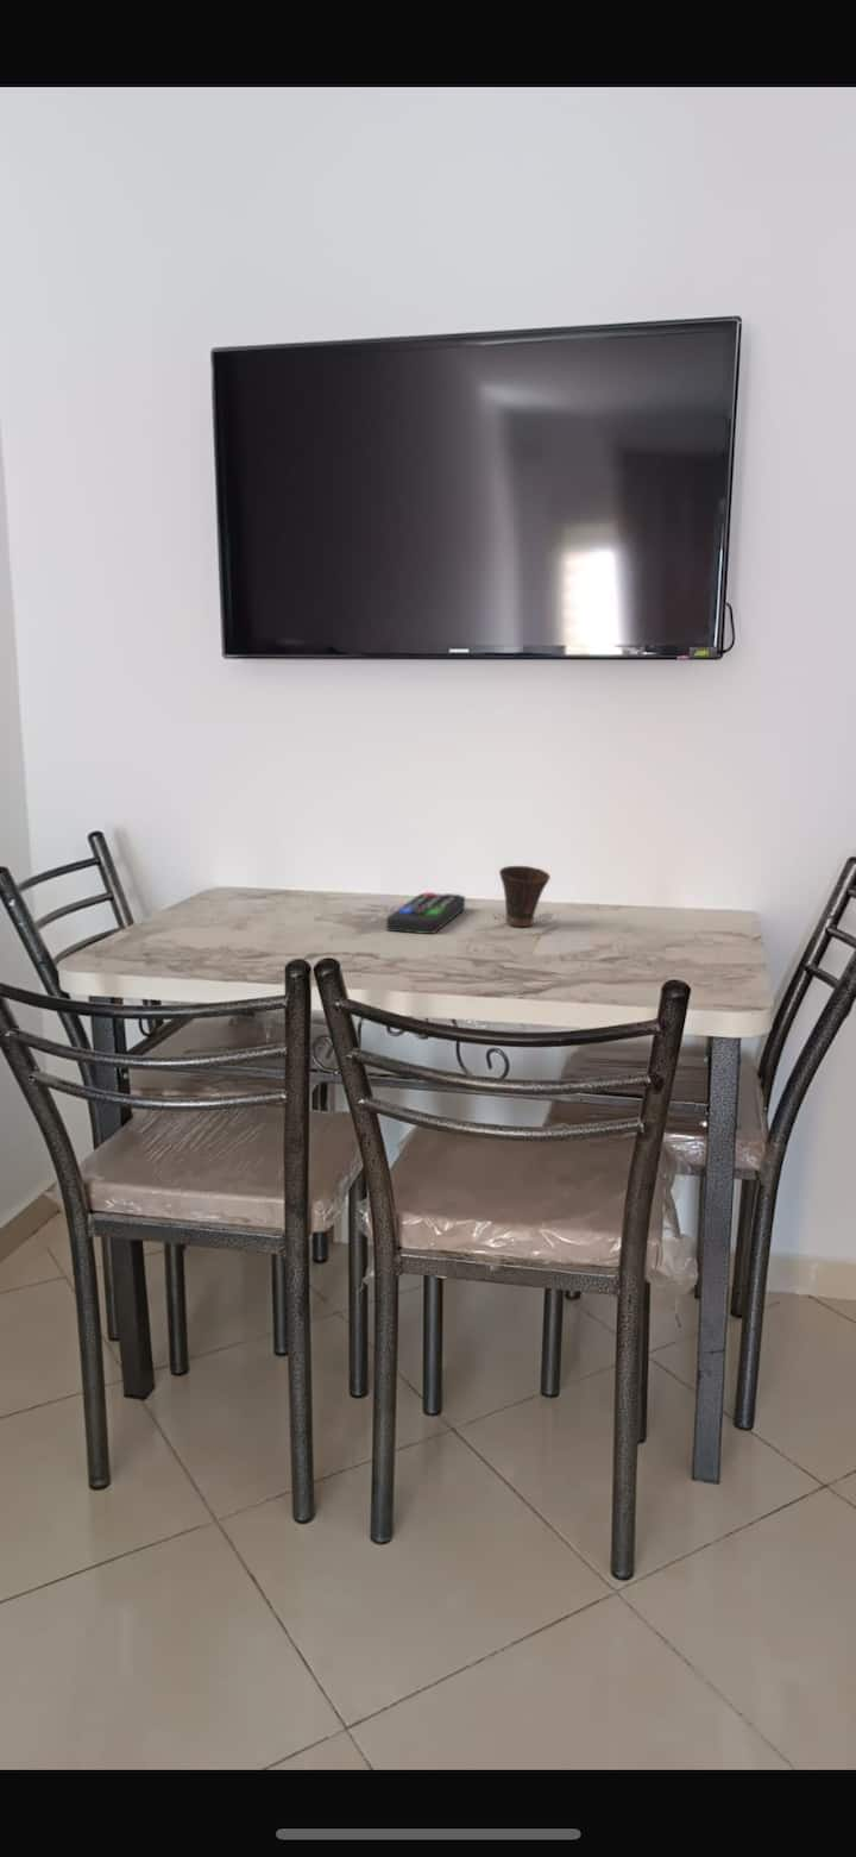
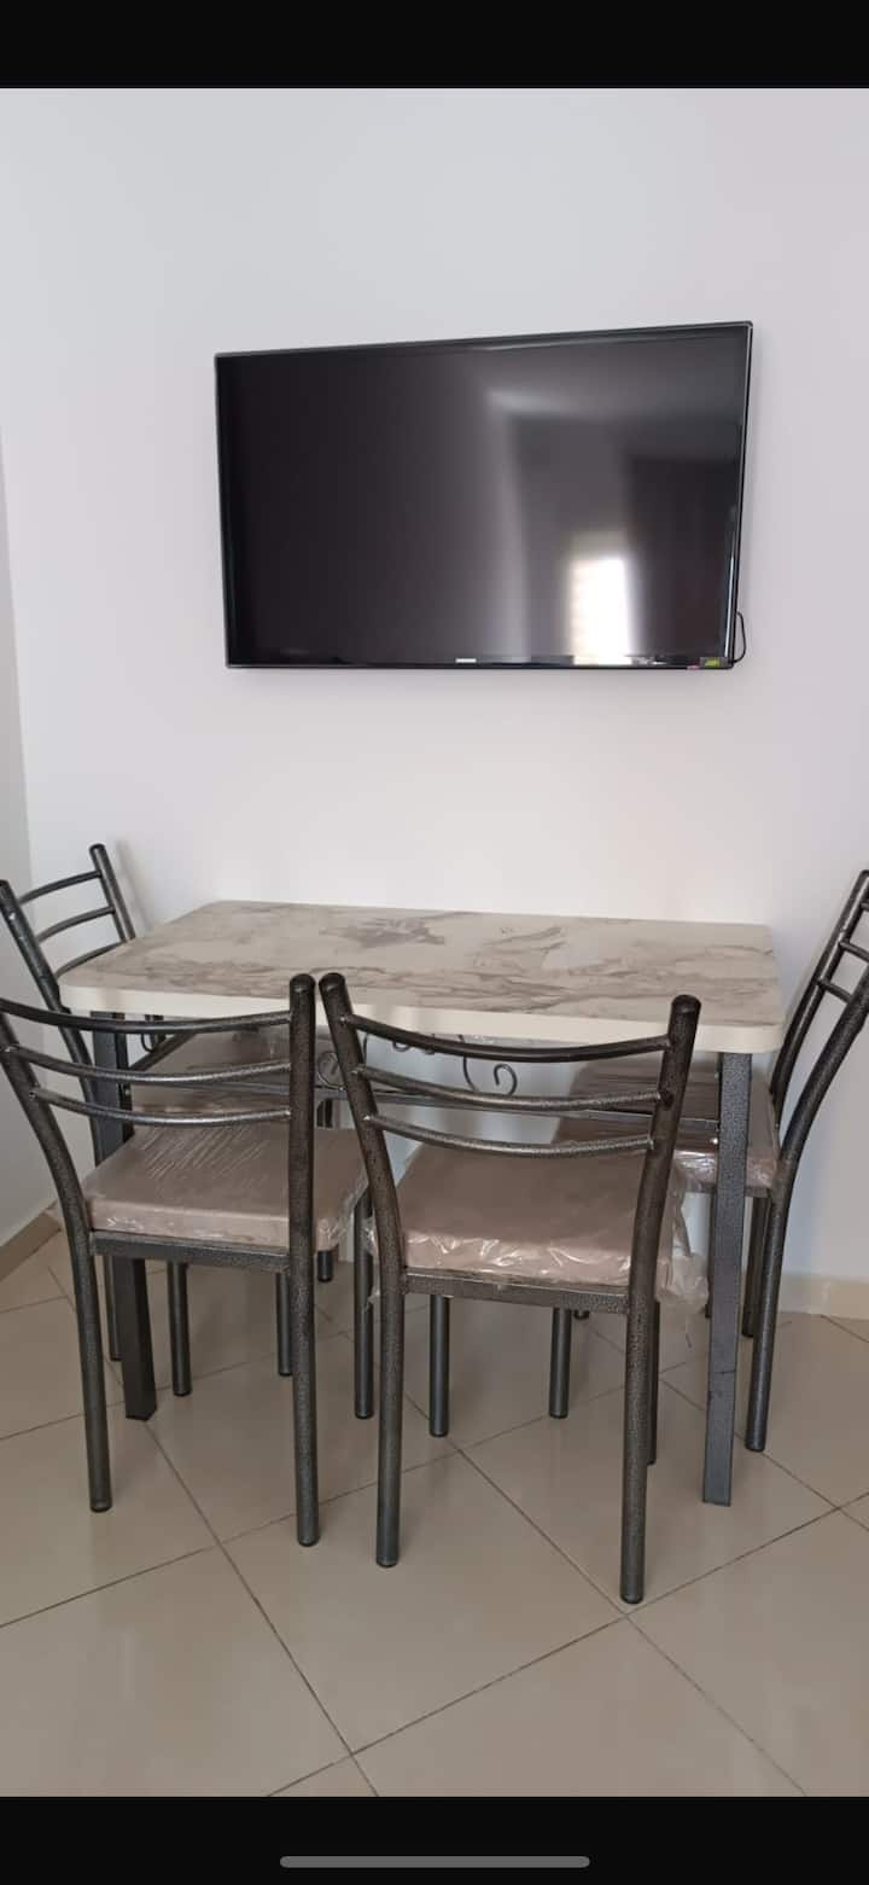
- remote control [385,891,466,935]
- cup [498,865,552,928]
